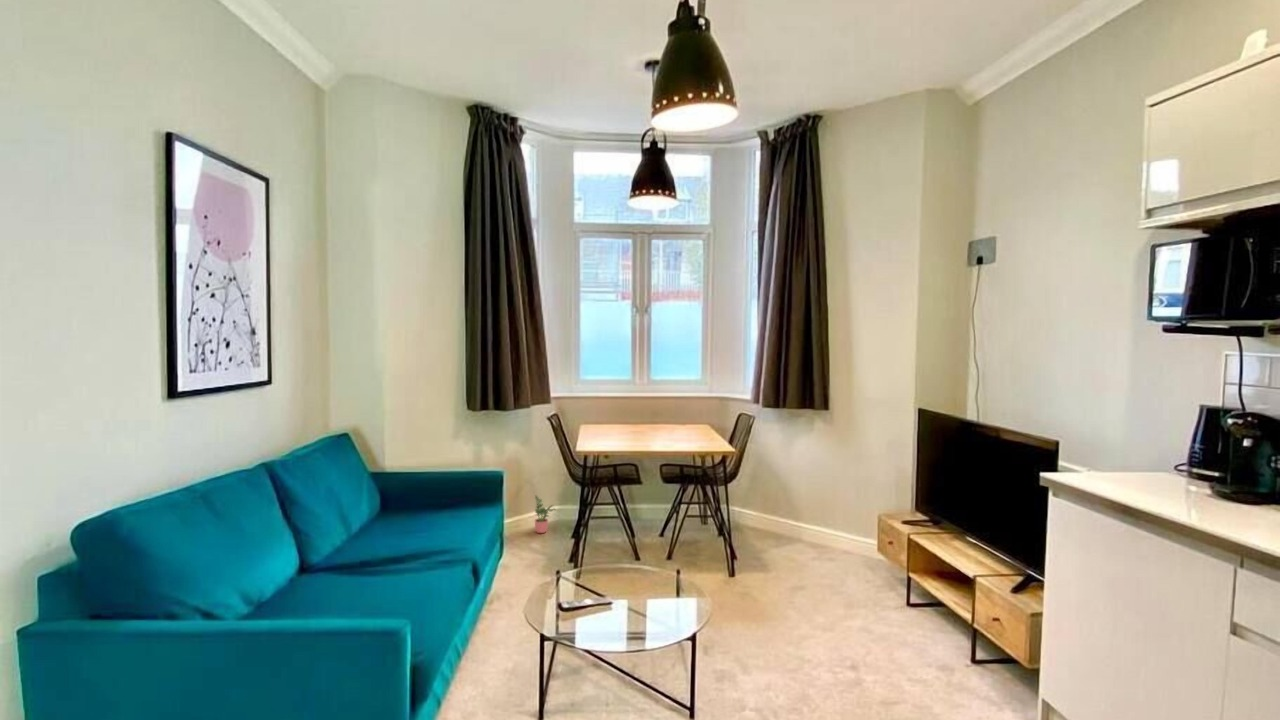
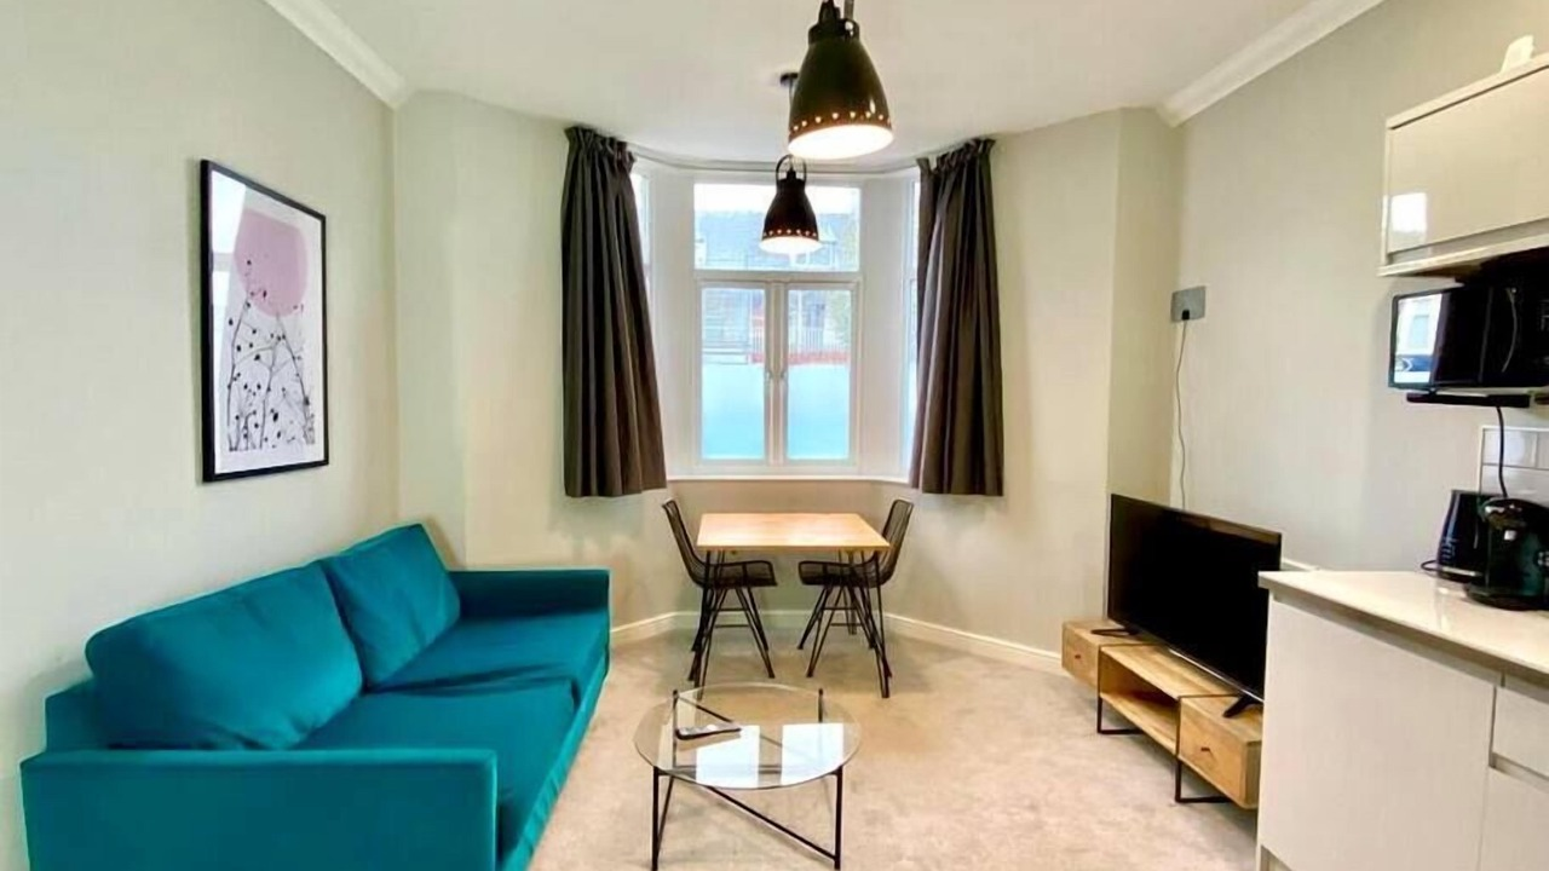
- potted plant [534,495,557,534]
